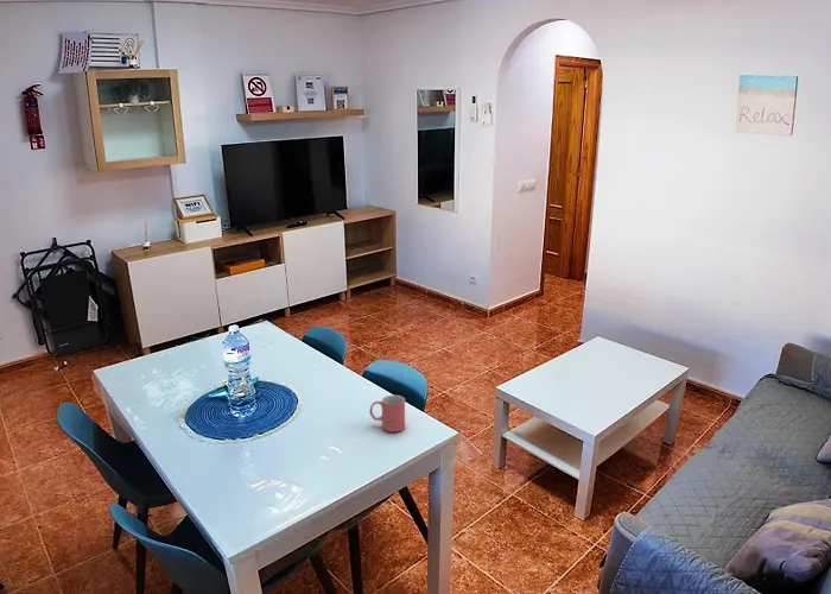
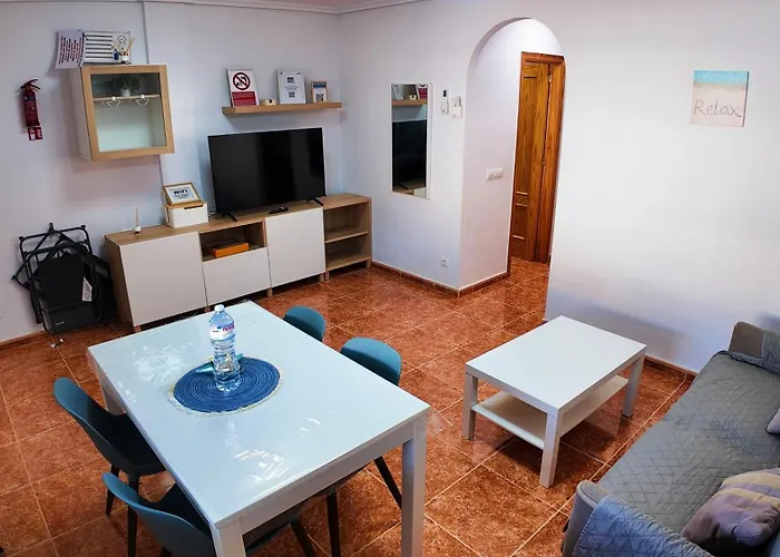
- mug [368,394,406,434]
